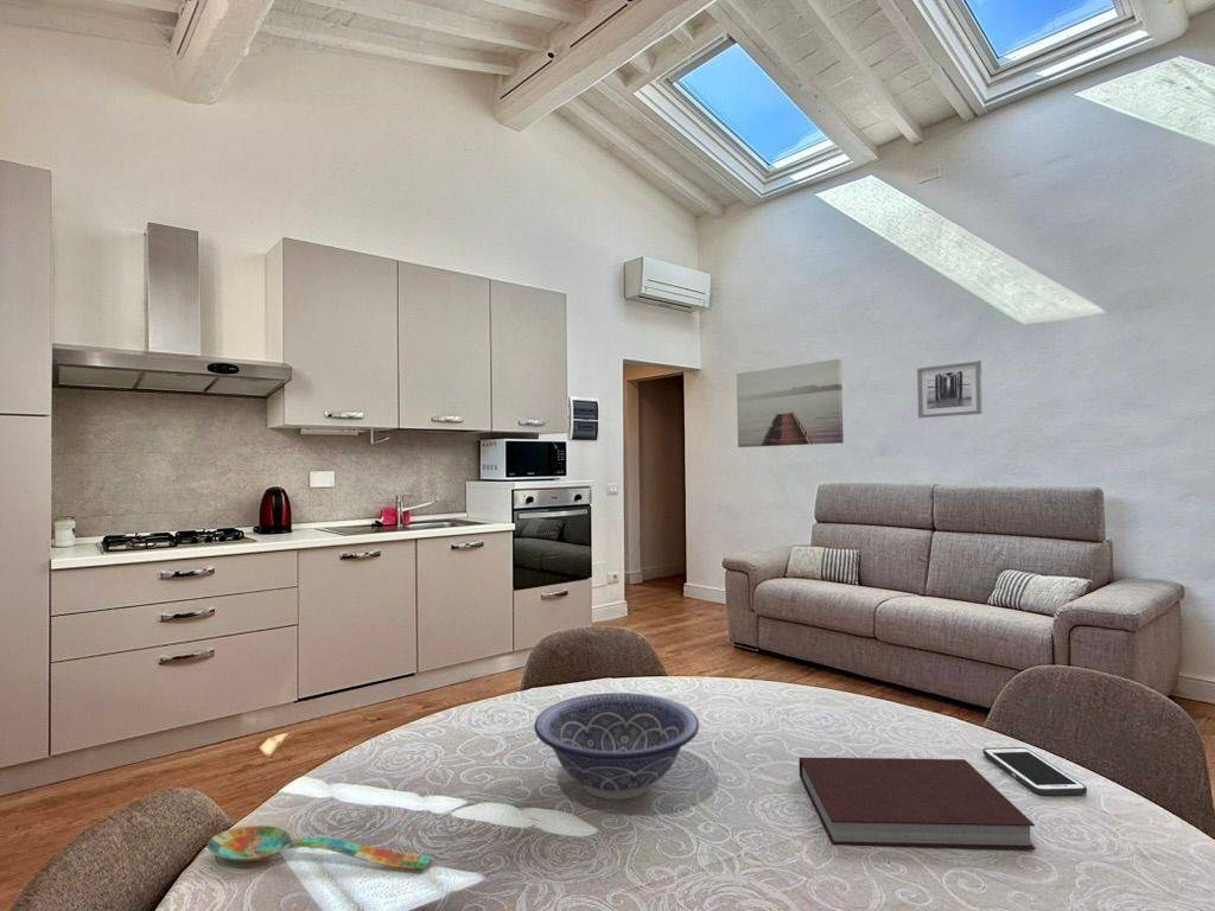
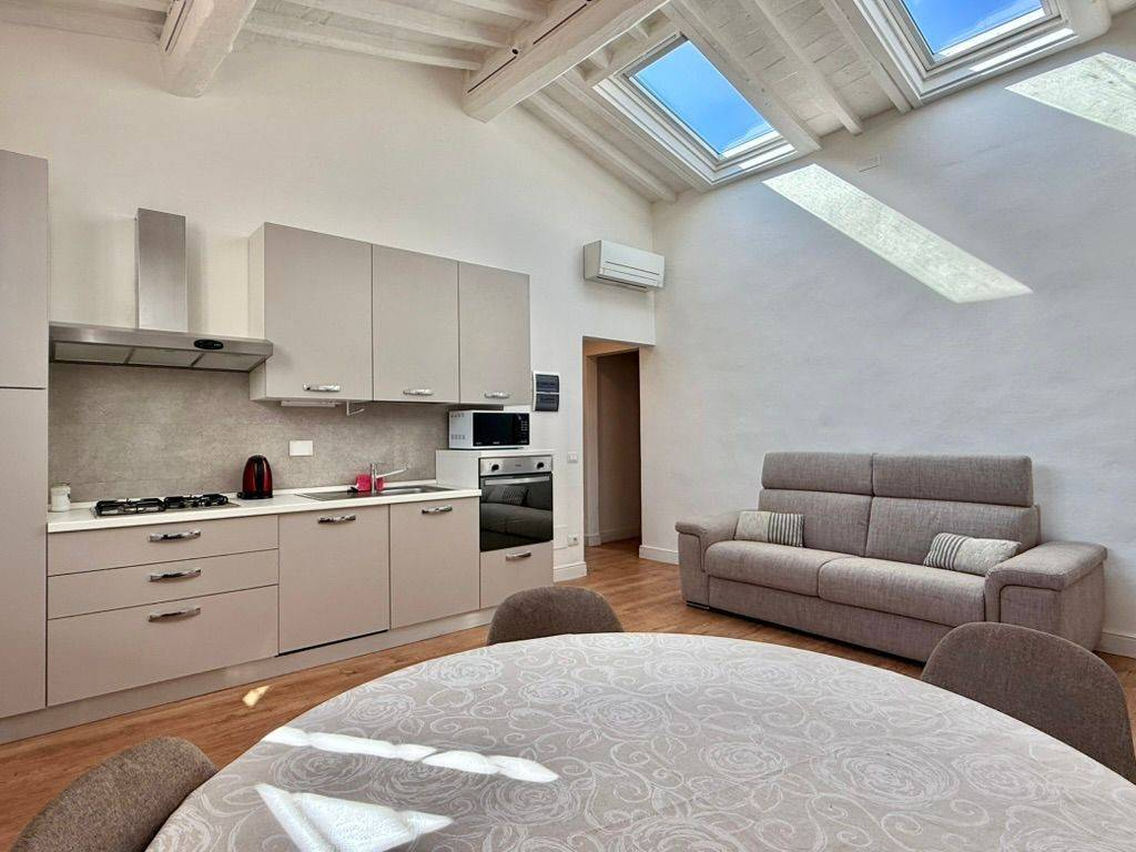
- cell phone [981,746,1088,796]
- wall art [736,357,845,448]
- notebook [799,756,1037,851]
- wall art [916,359,984,419]
- spoon [206,824,431,871]
- decorative bowl [533,692,700,801]
